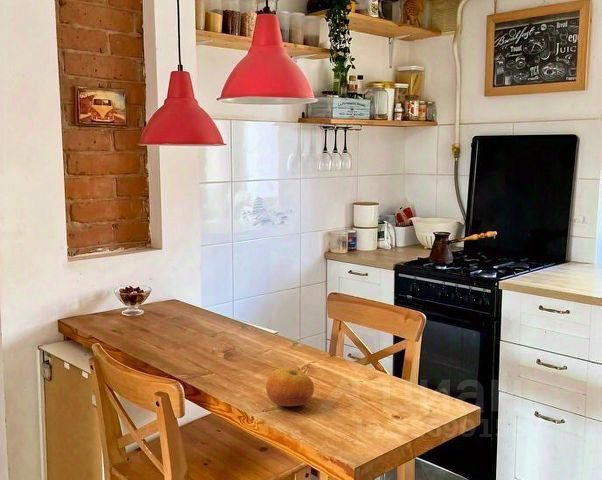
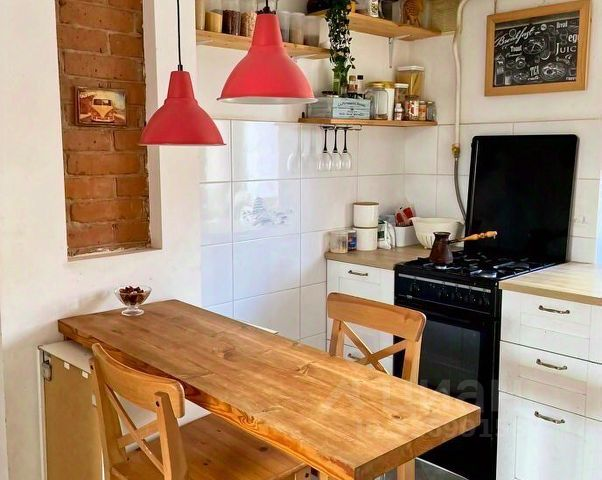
- fruit [265,366,315,407]
